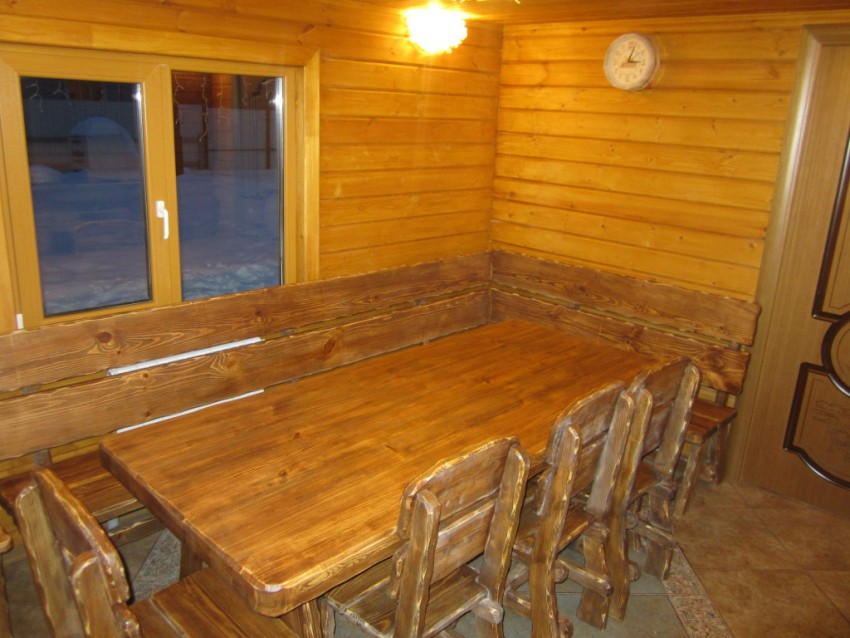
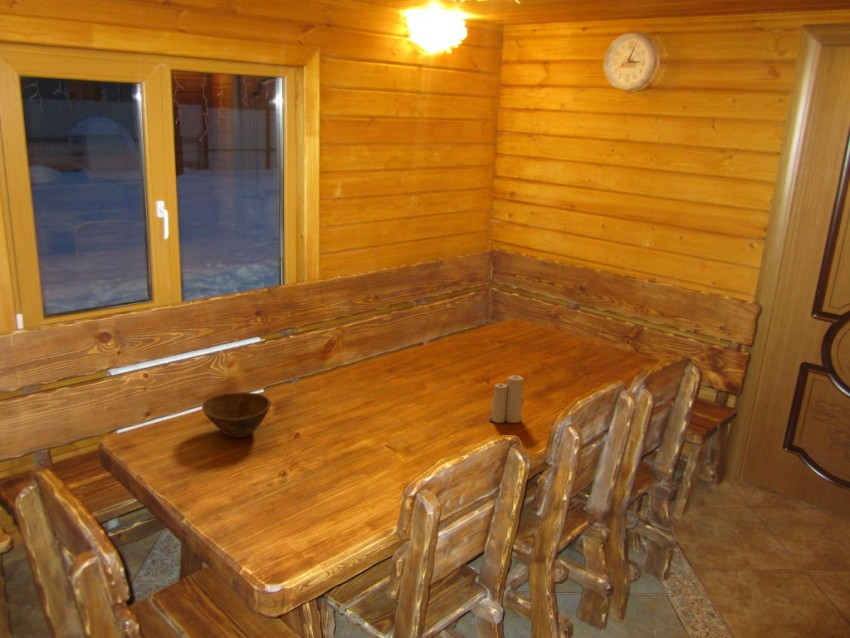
+ candle [488,374,525,424]
+ bowl [201,391,272,439]
